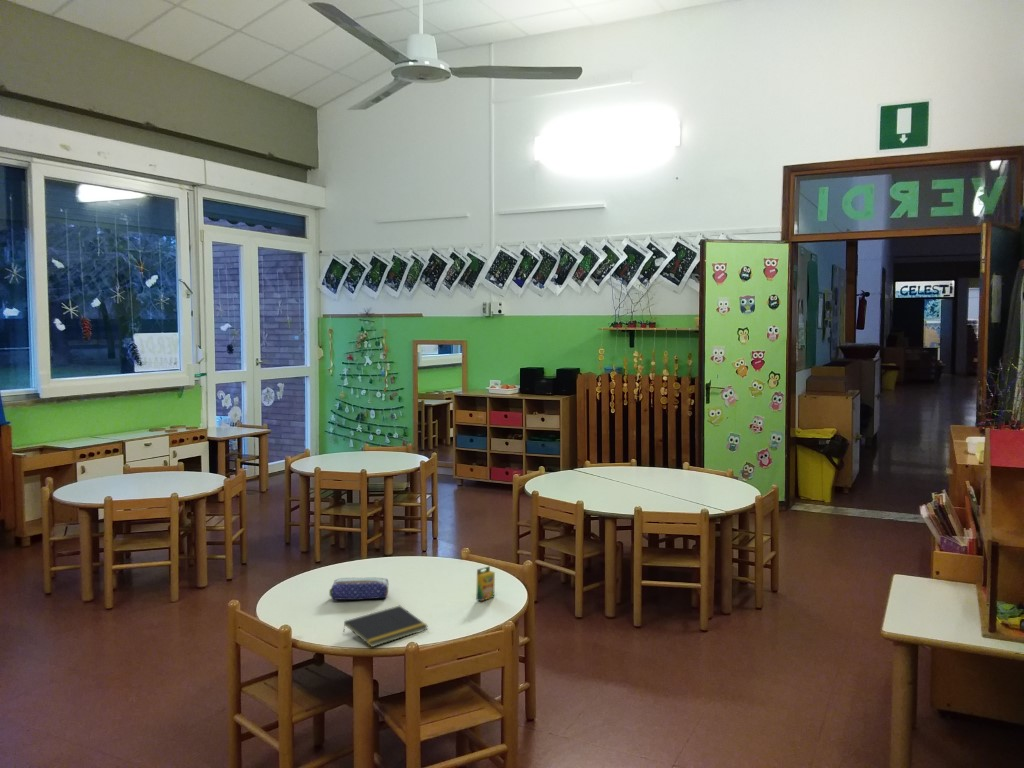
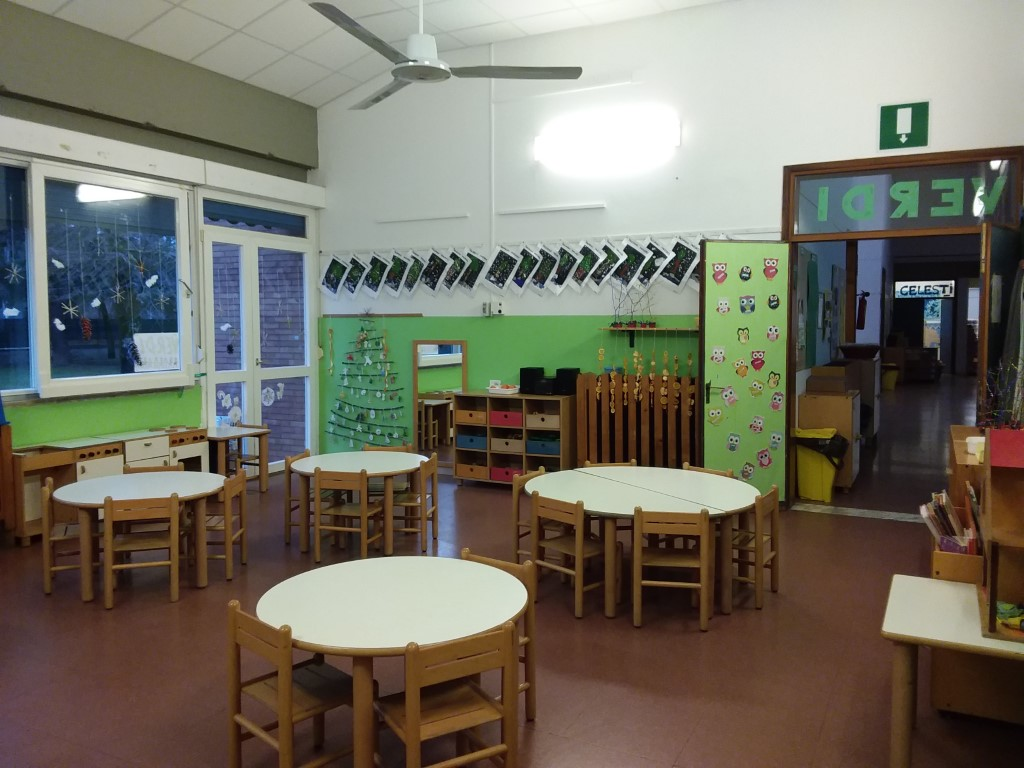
- crayon box [475,565,496,602]
- pencil case [328,576,389,601]
- notepad [342,605,429,648]
